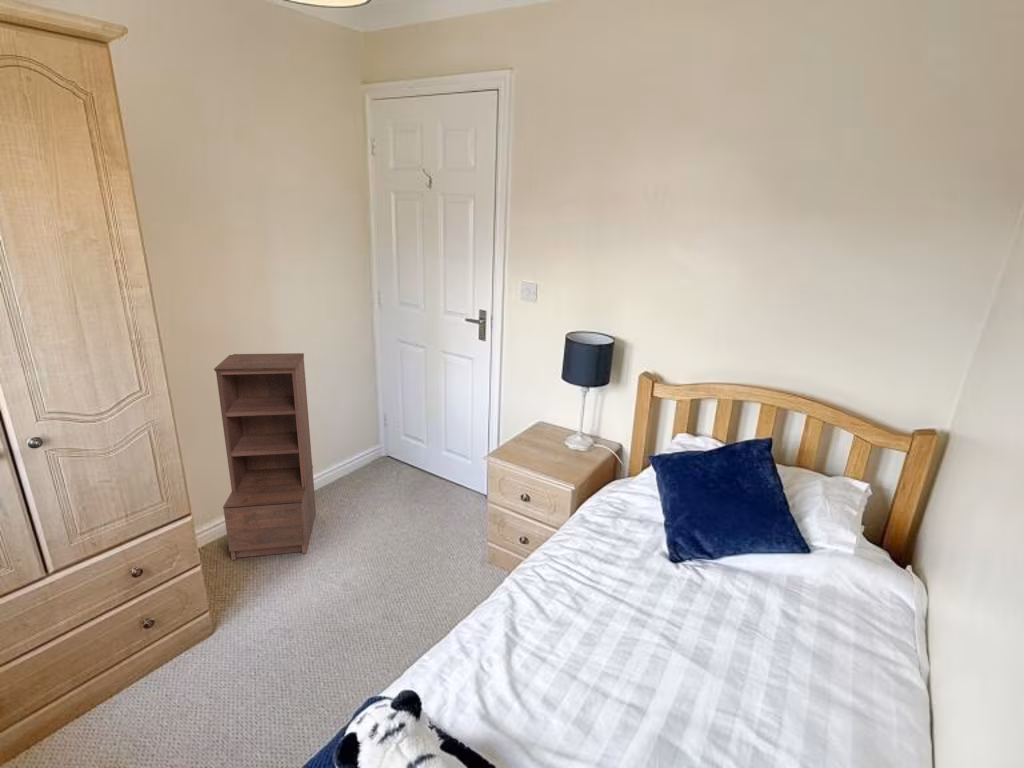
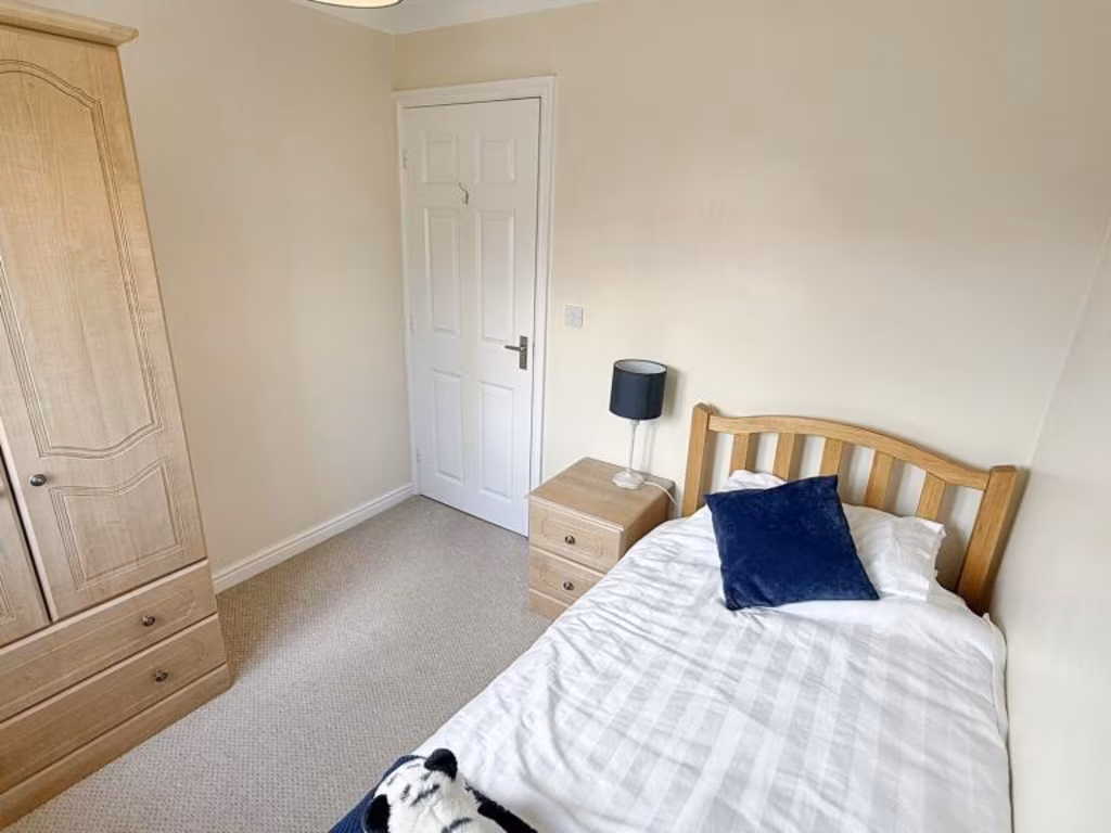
- bookshelf [213,352,317,561]
